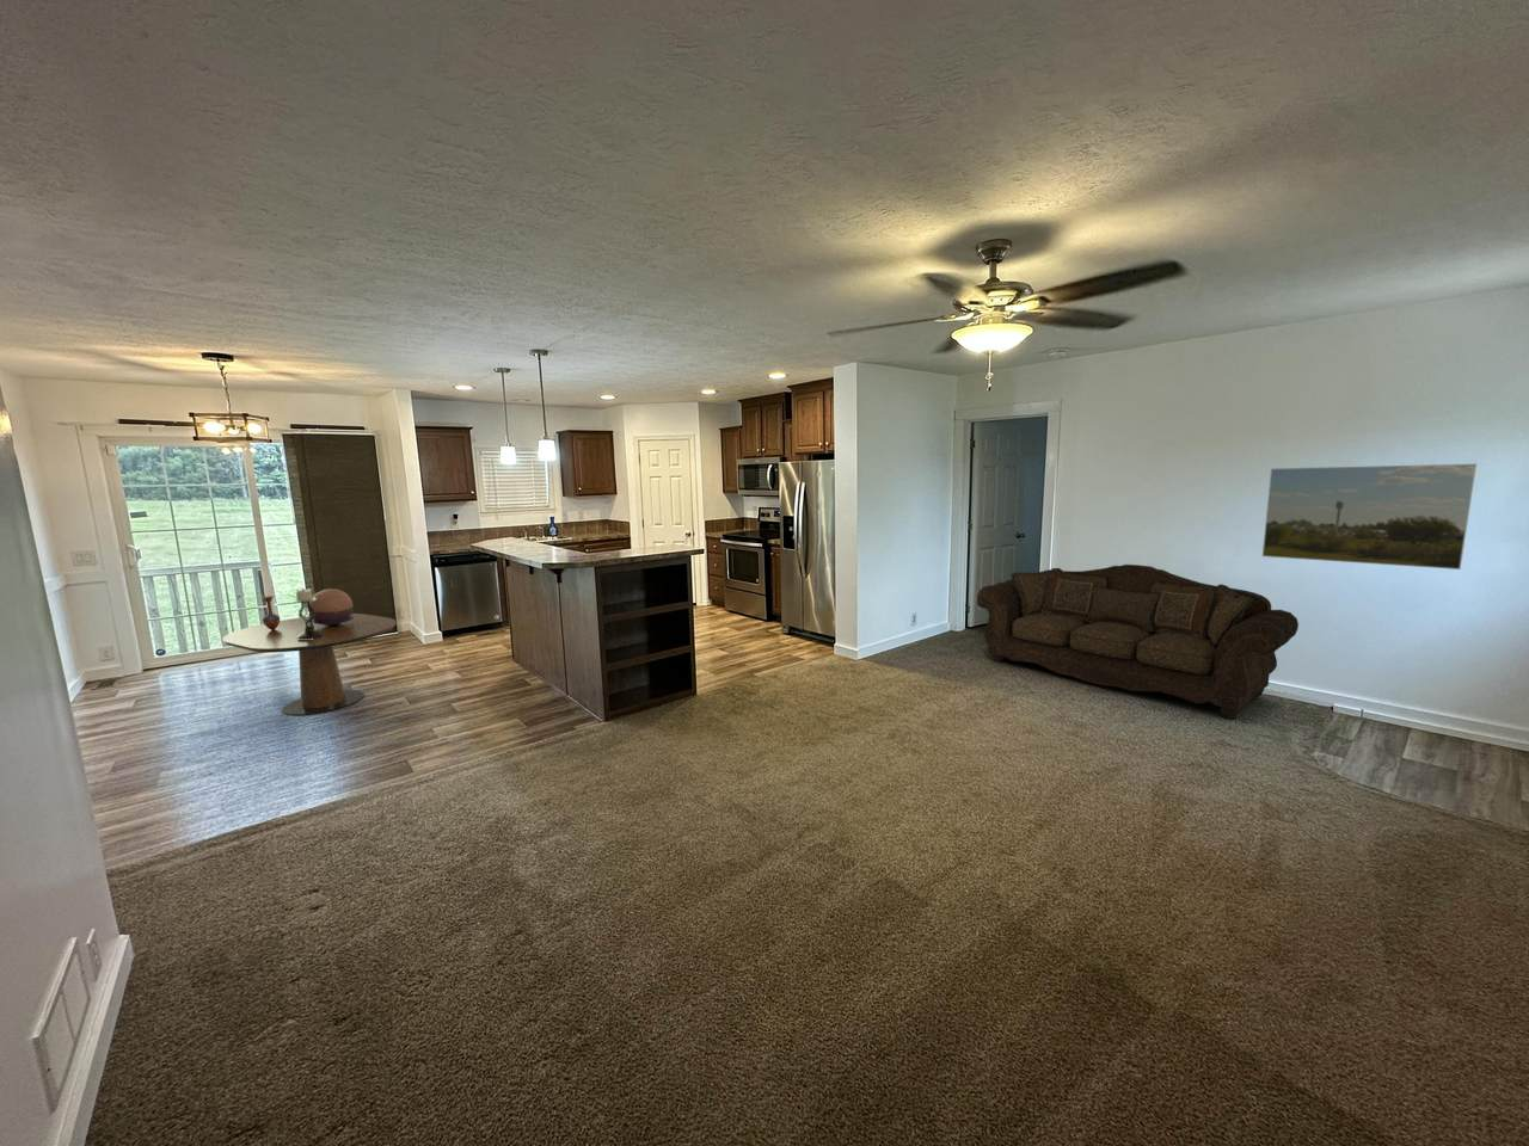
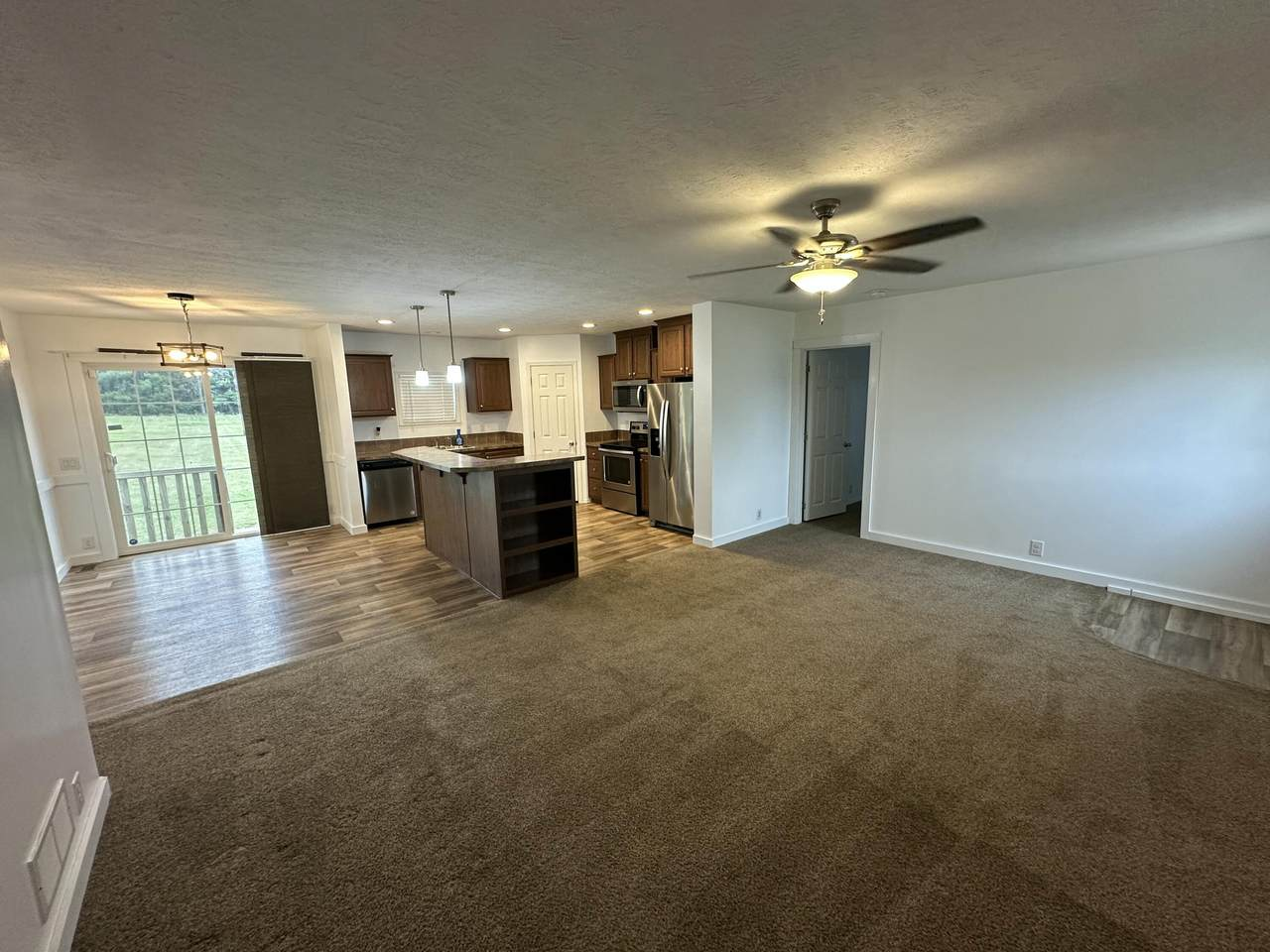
- sofa [976,563,1300,720]
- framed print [1262,463,1477,571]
- candle holder [293,587,324,640]
- vase [259,595,281,631]
- dining table [222,613,396,716]
- decorative bowl [307,587,355,626]
